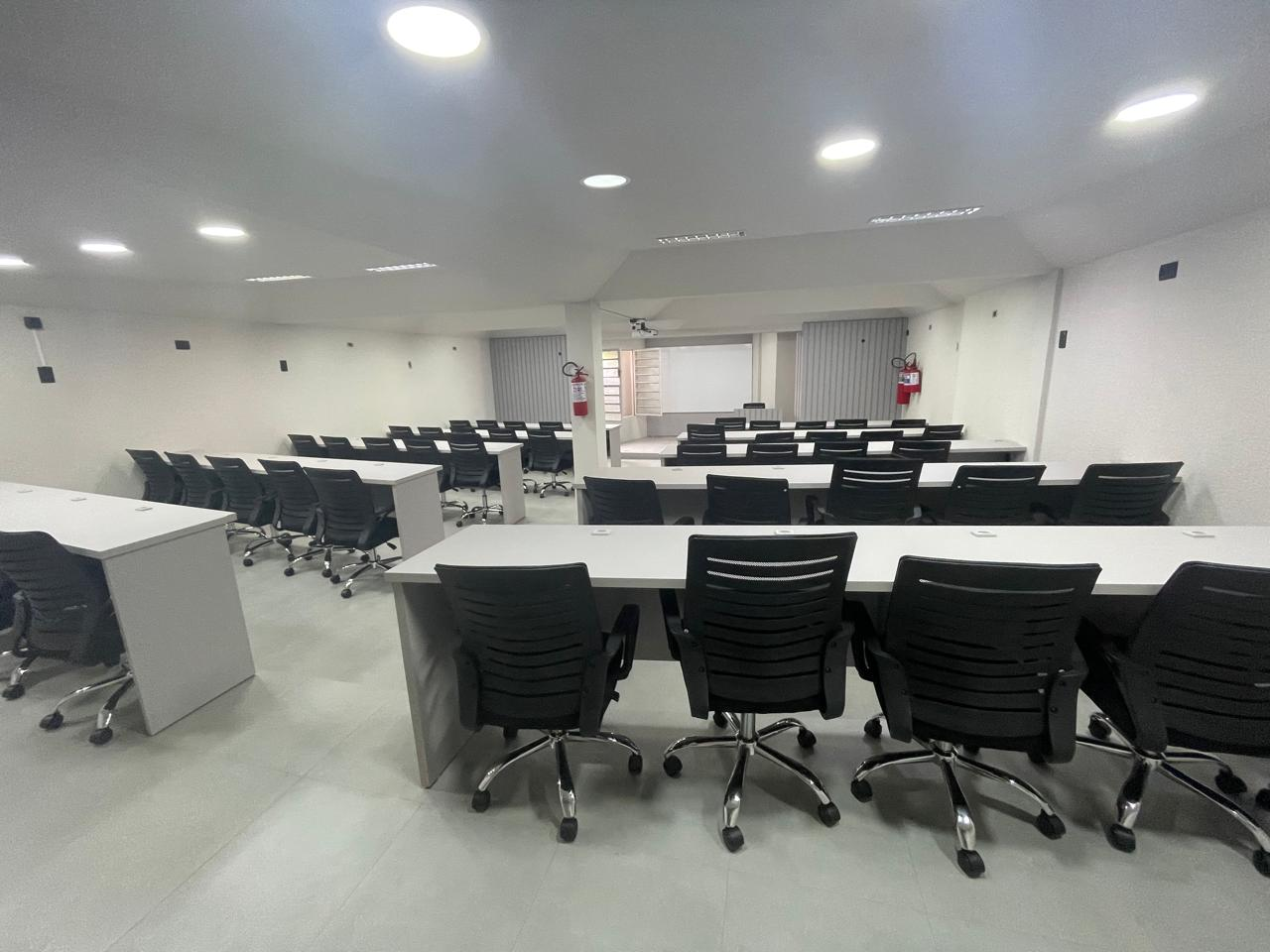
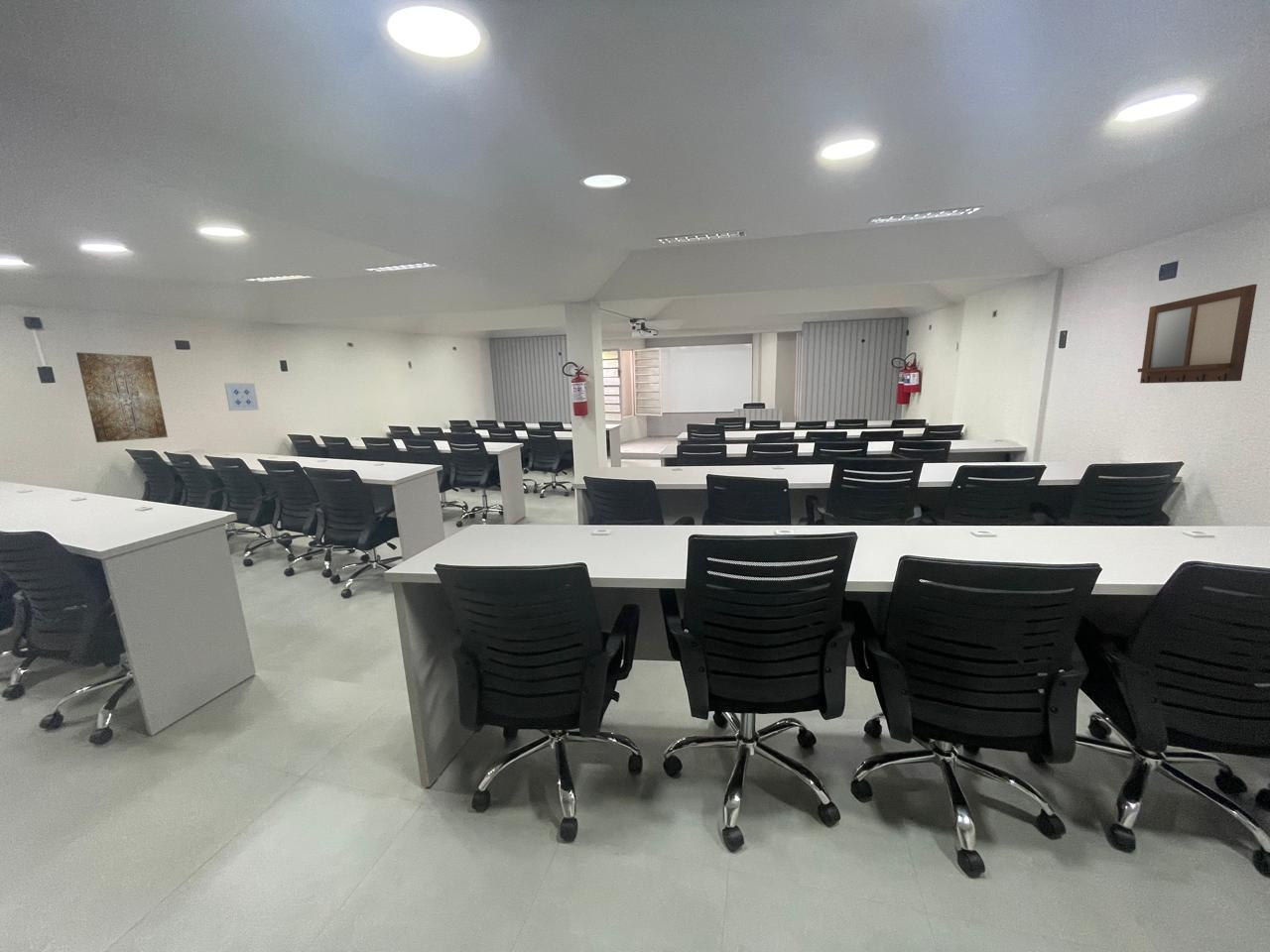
+ wall art [75,351,169,443]
+ writing board [1137,284,1258,384]
+ wall art [223,382,260,412]
